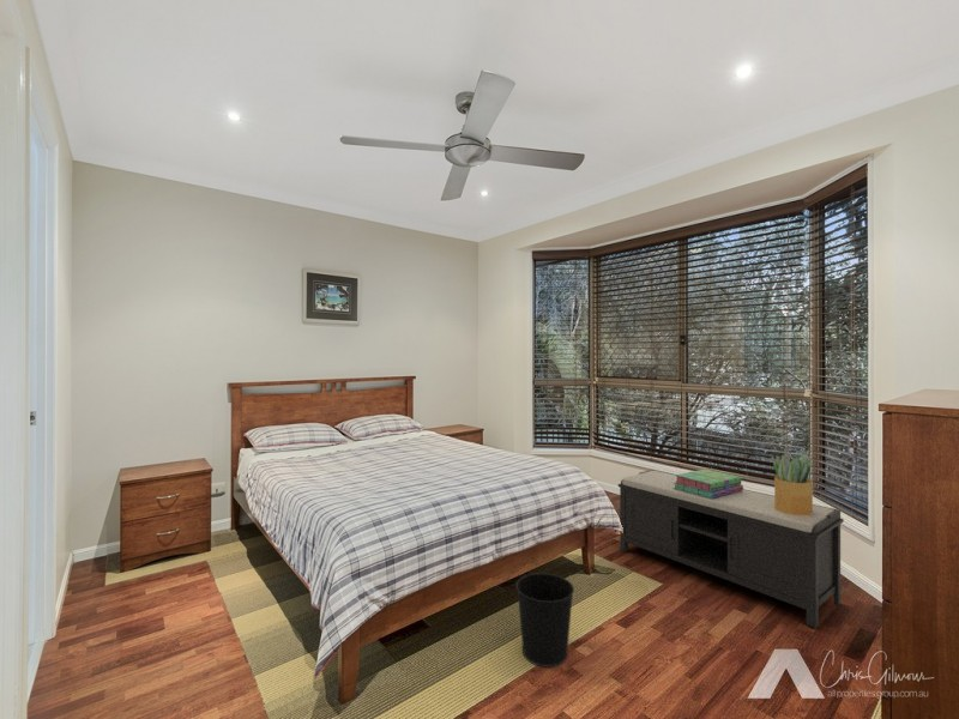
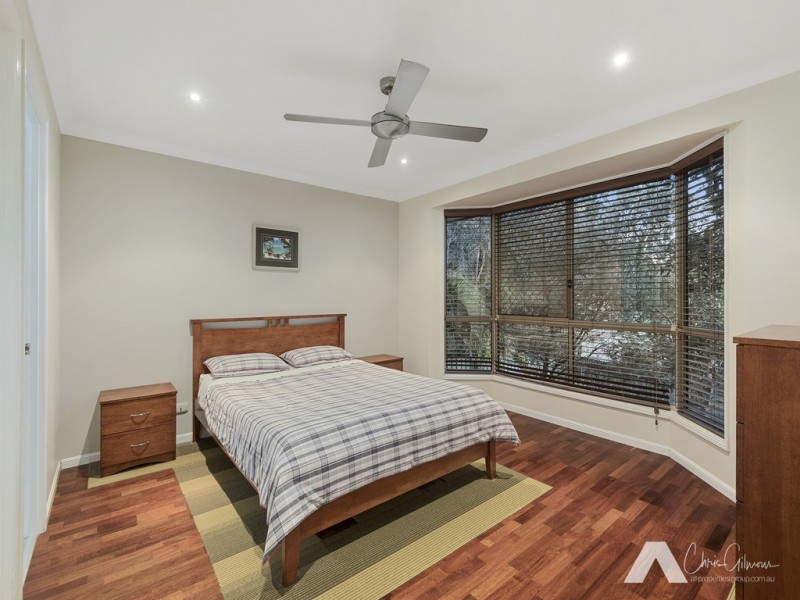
- wastebasket [515,572,575,669]
- potted plant [771,451,814,515]
- stack of books [674,469,744,499]
- bench [617,469,845,629]
